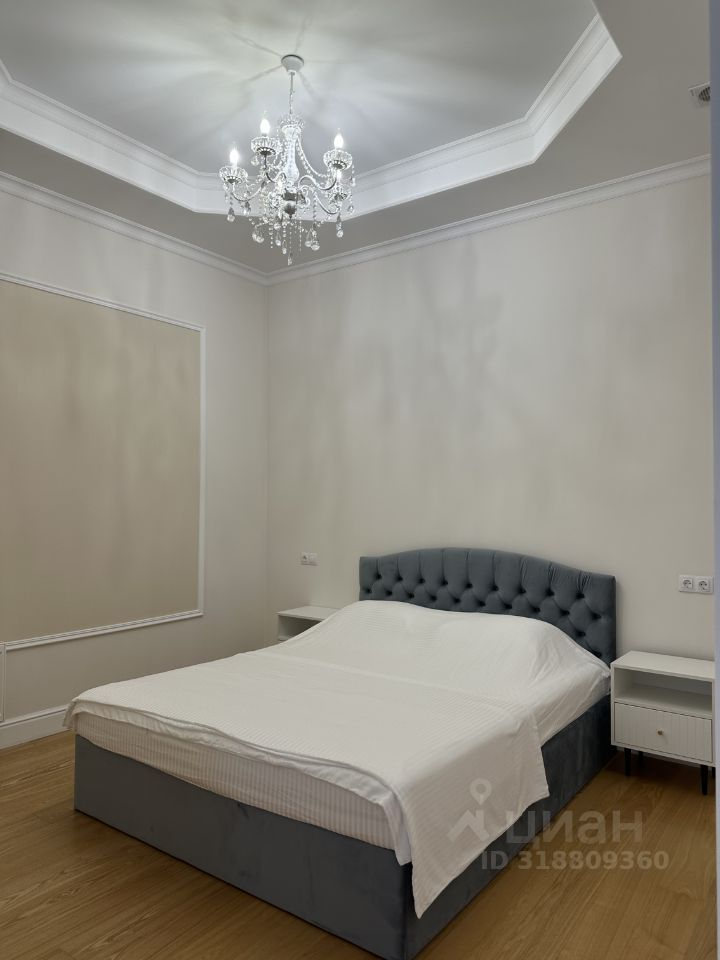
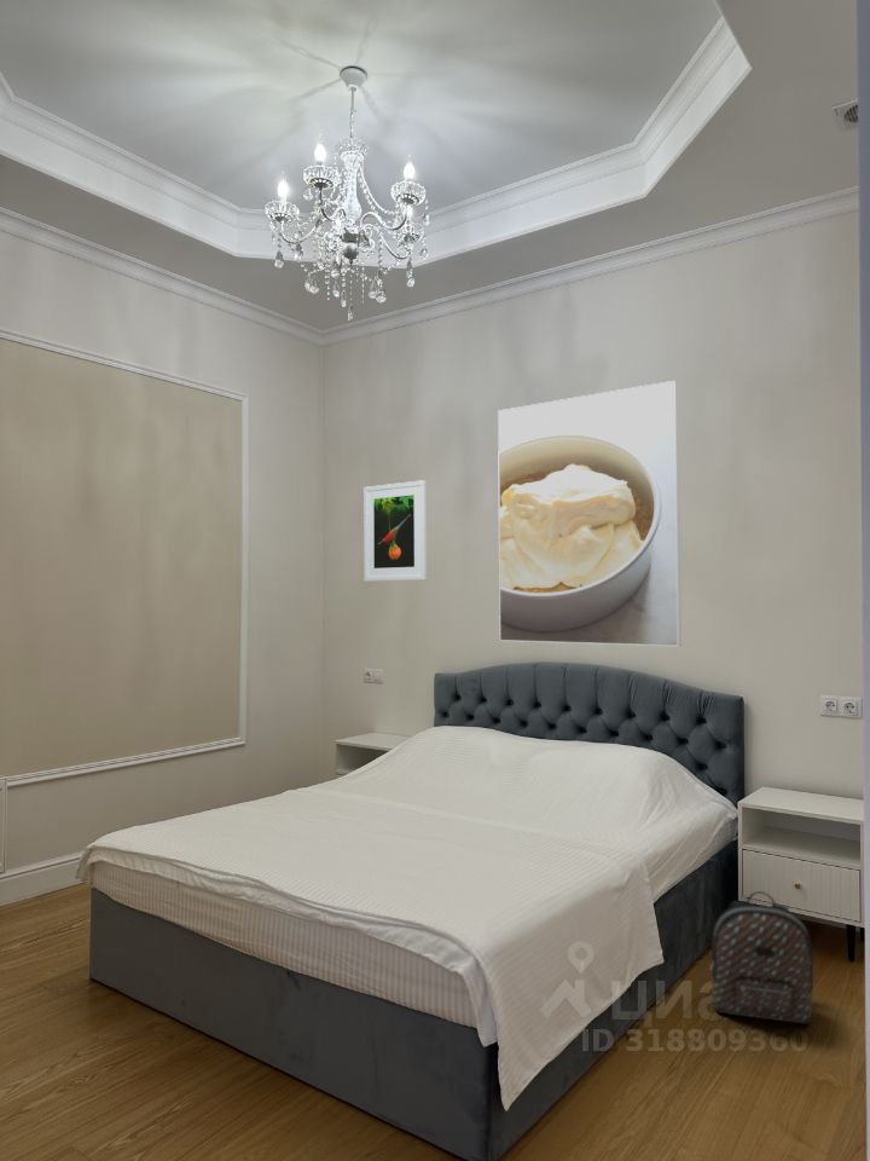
+ backpack [709,890,814,1026]
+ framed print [497,380,683,647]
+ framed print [362,479,428,583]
